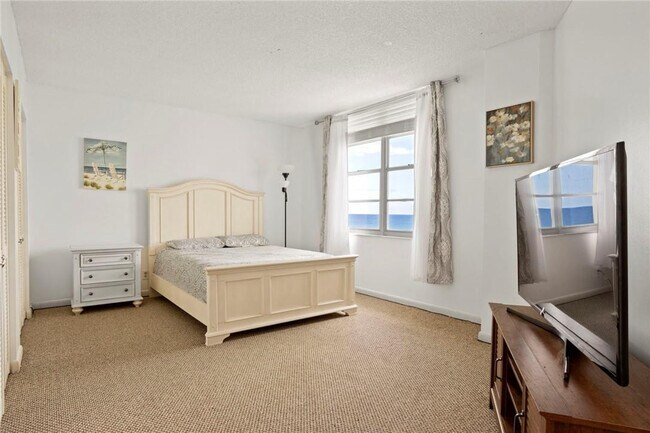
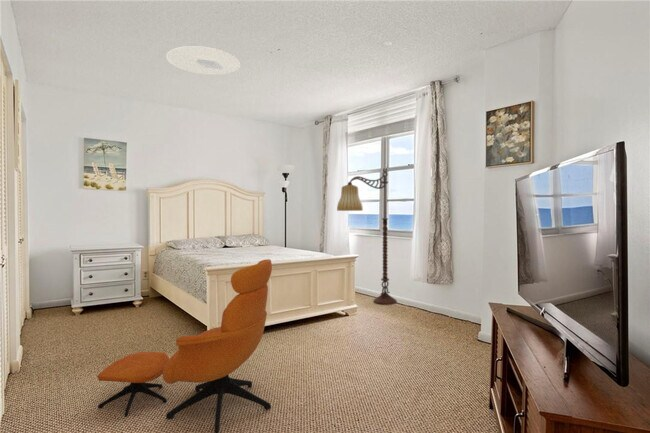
+ ceiling light [165,45,242,76]
+ floor lamp [336,167,398,306]
+ armchair [96,258,273,433]
